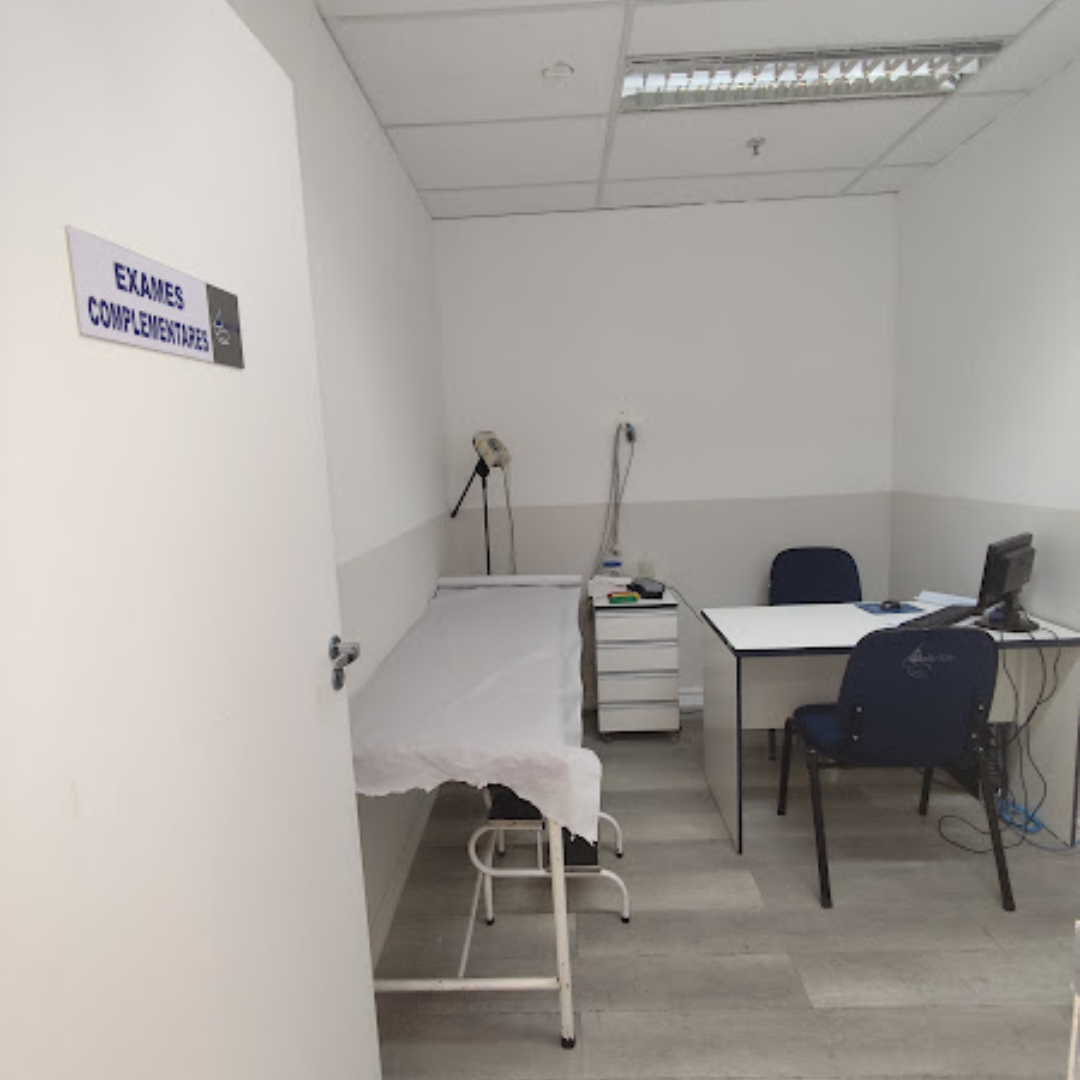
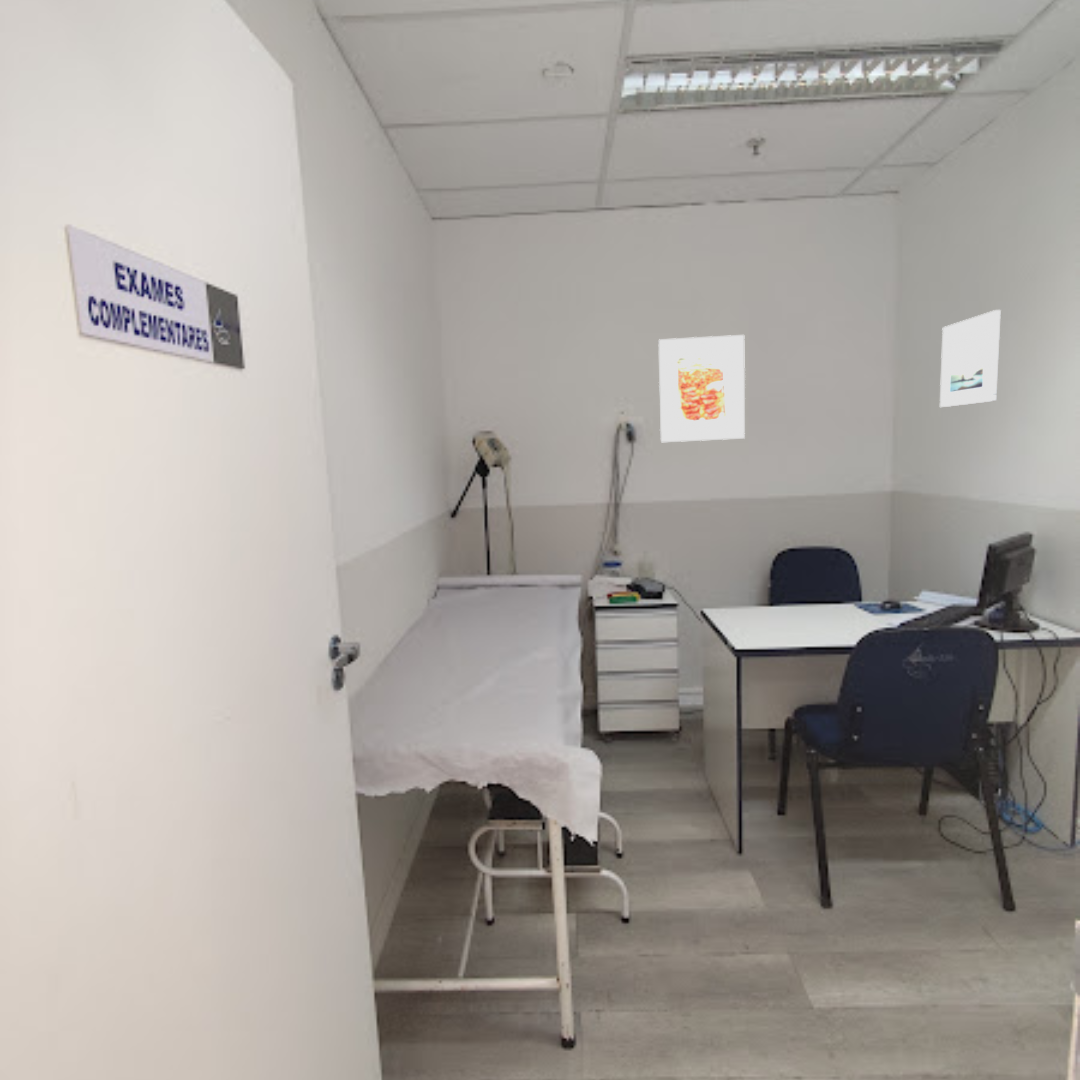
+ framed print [939,309,1002,408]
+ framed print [658,334,746,443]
